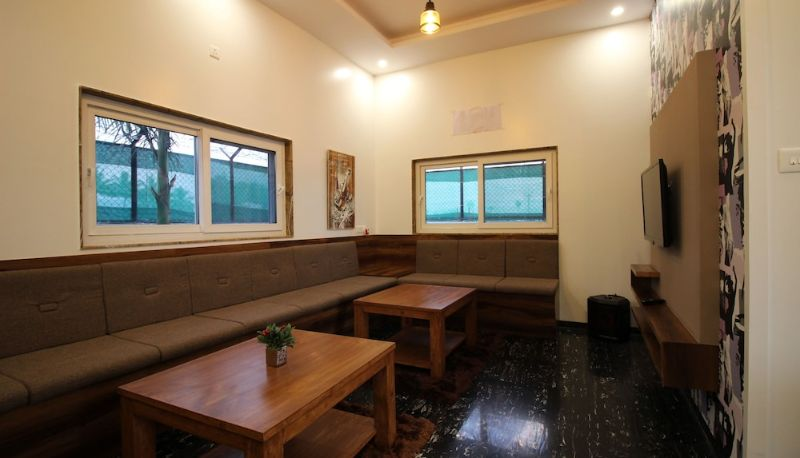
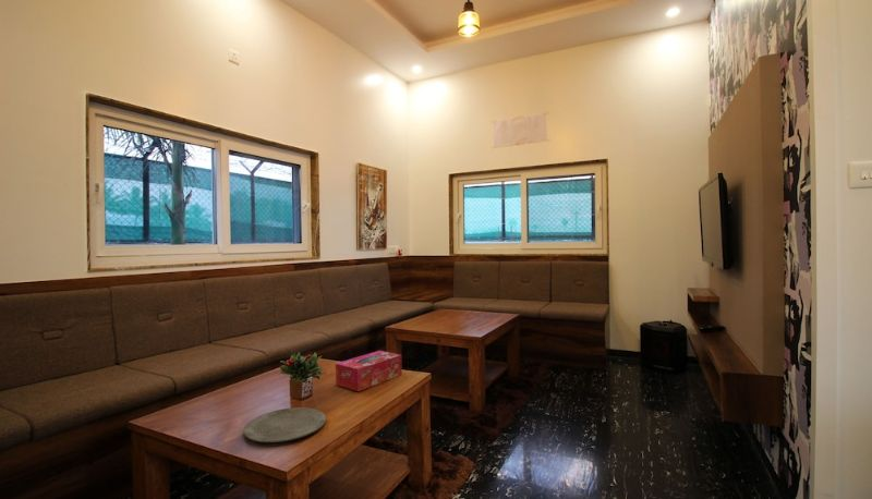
+ plate [243,406,327,443]
+ tissue box [335,350,403,392]
